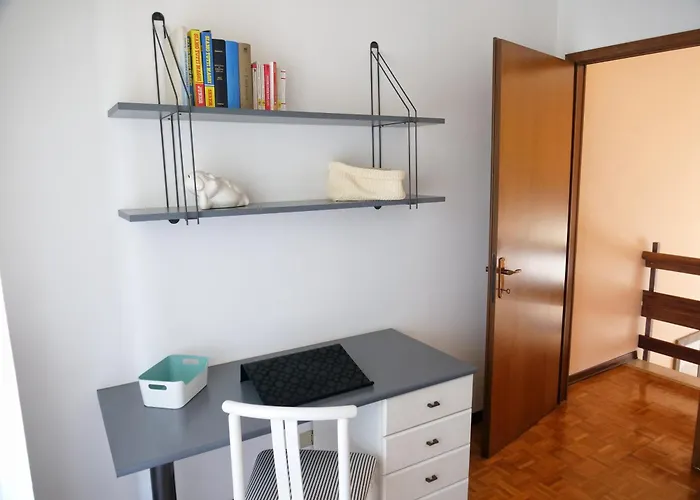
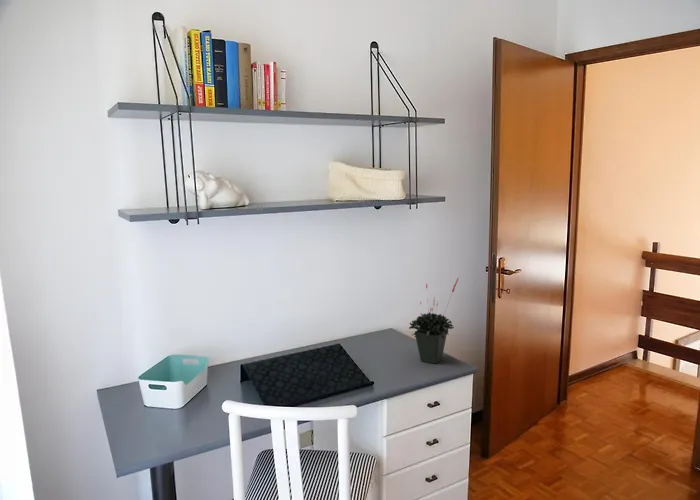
+ potted plant [408,276,460,364]
